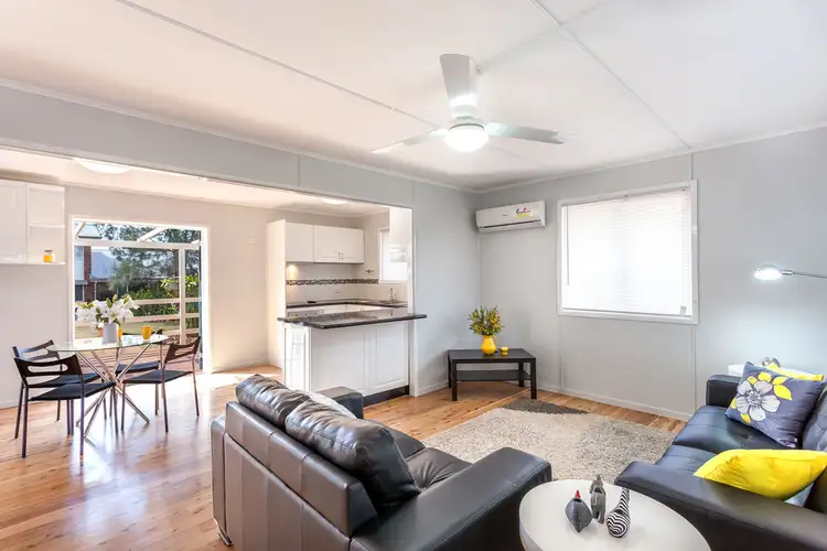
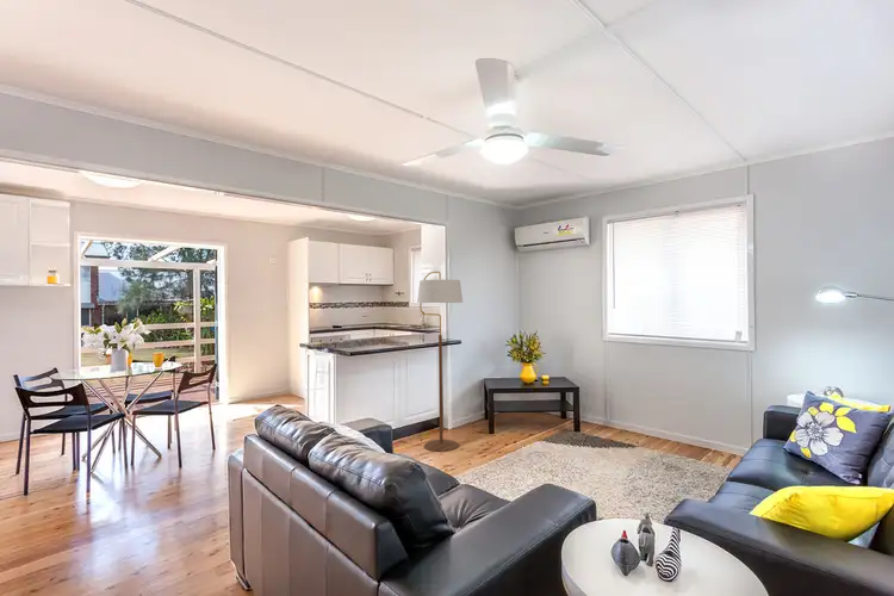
+ floor lamp [416,271,464,453]
